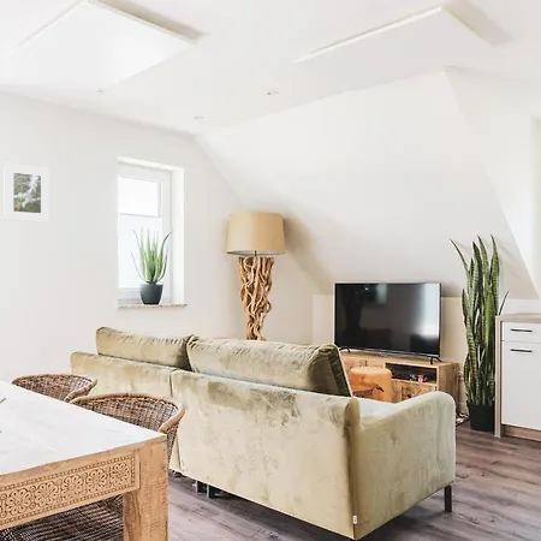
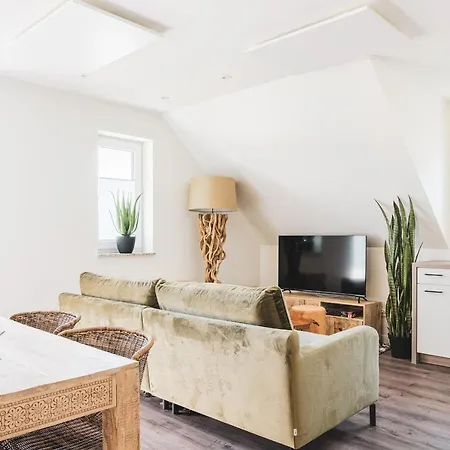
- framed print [2,162,50,224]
